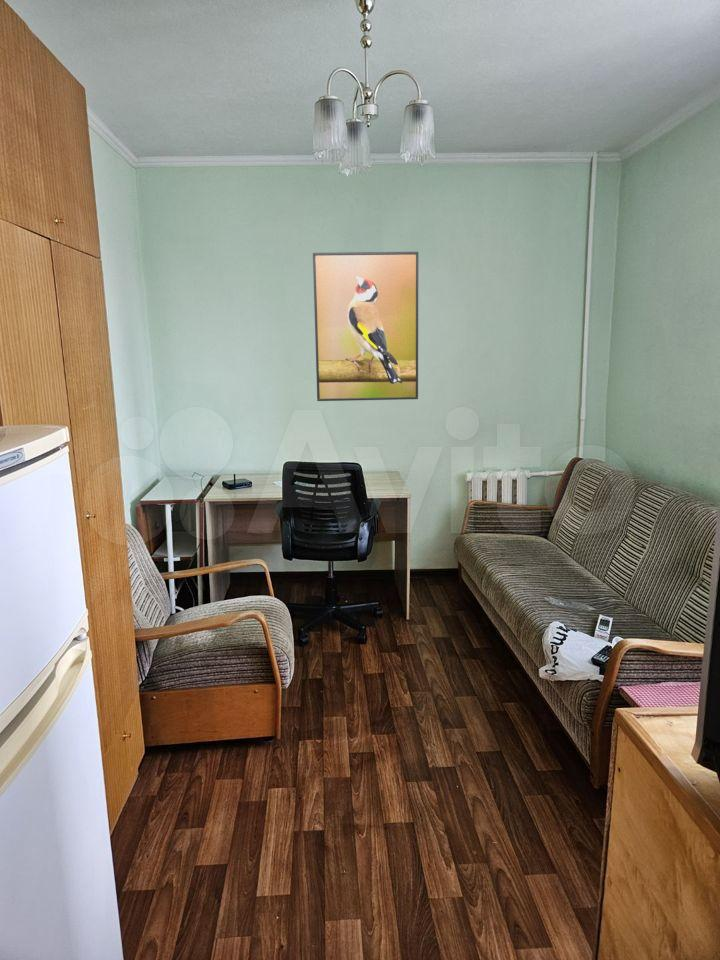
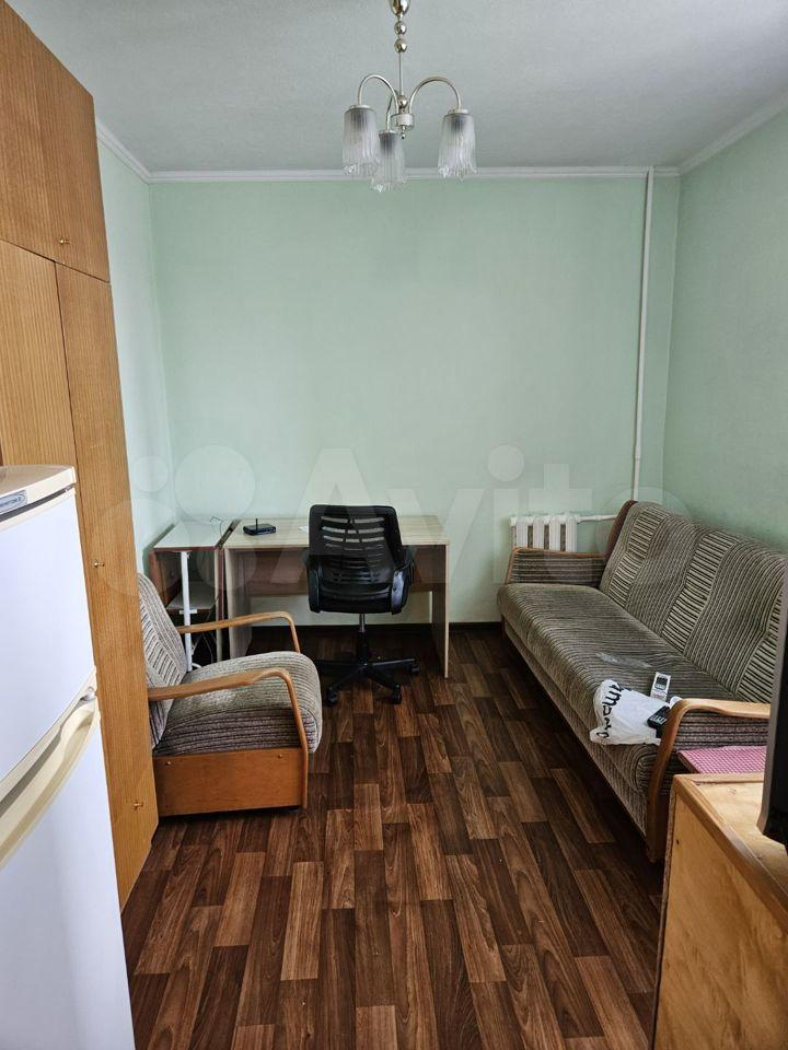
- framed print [312,251,419,402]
